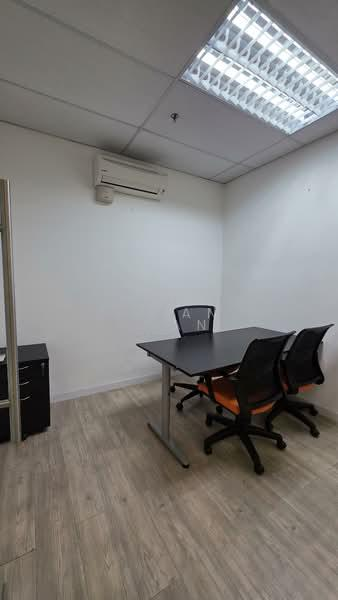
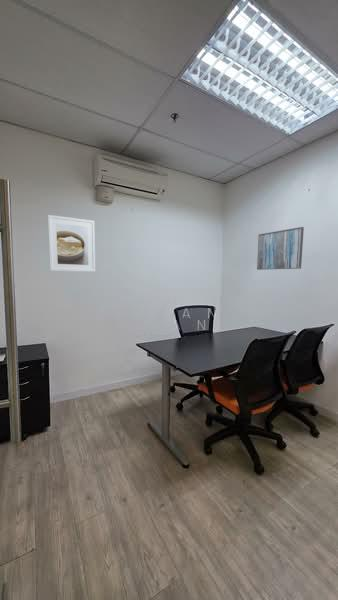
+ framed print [47,214,96,273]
+ wall art [256,226,305,271]
